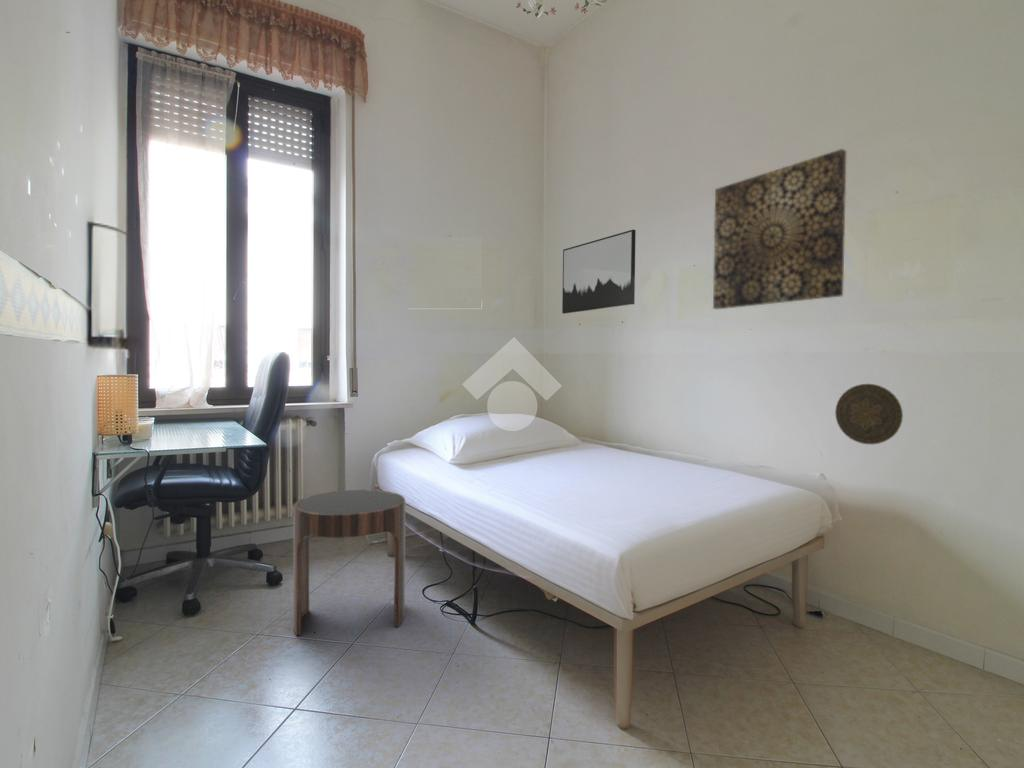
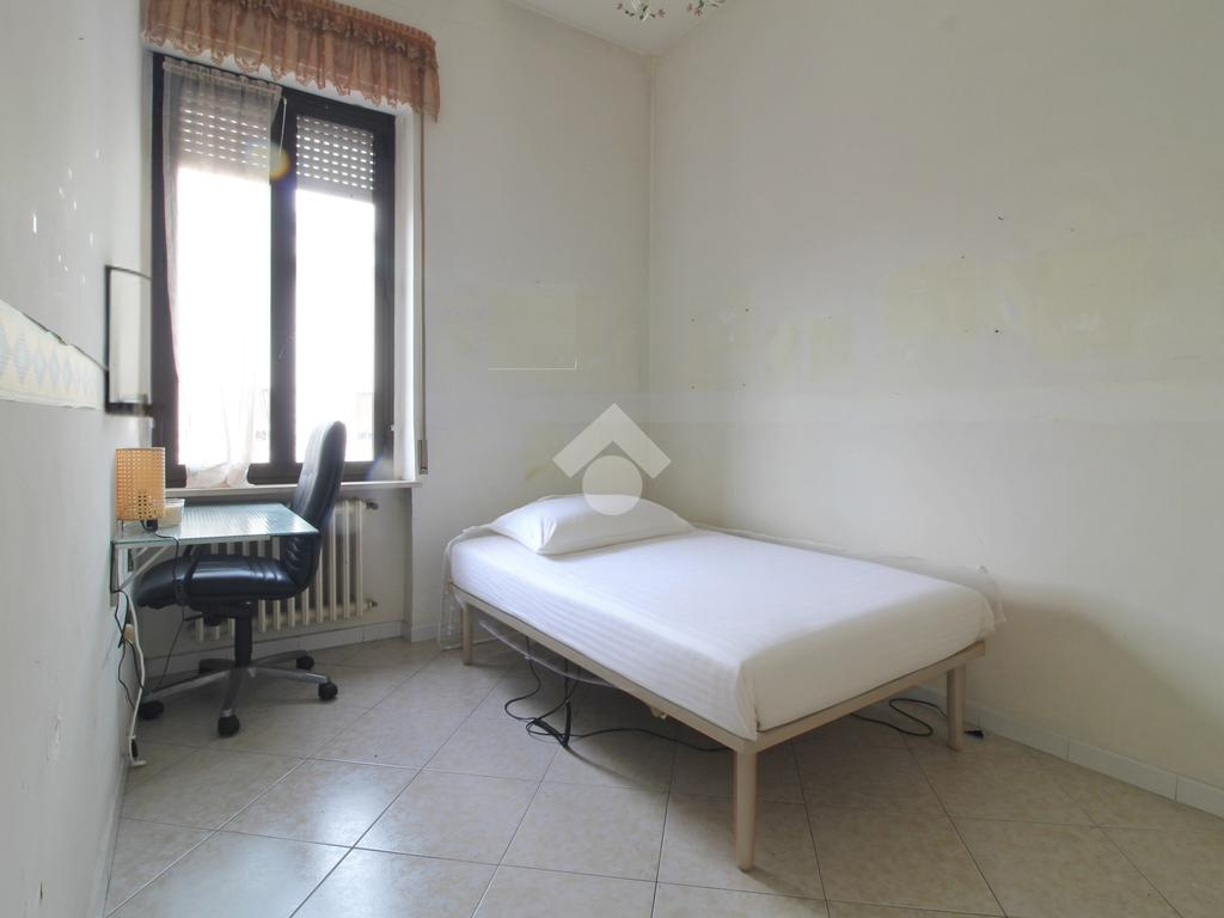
- wall art [712,148,848,310]
- wall art [561,229,637,315]
- decorative plate [834,383,904,445]
- side table [292,489,406,636]
